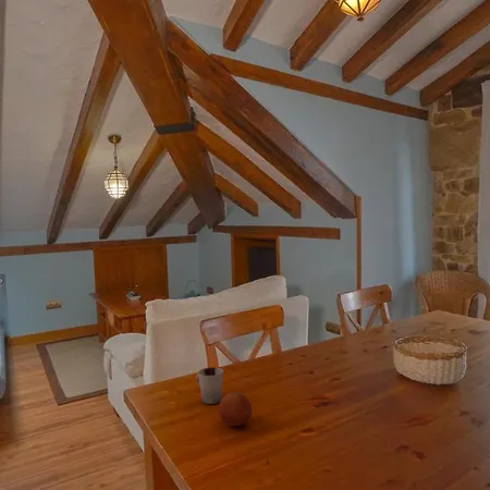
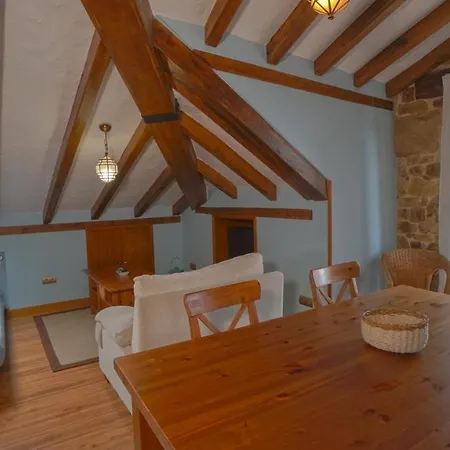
- cup [195,366,224,405]
- fruit [218,391,253,427]
